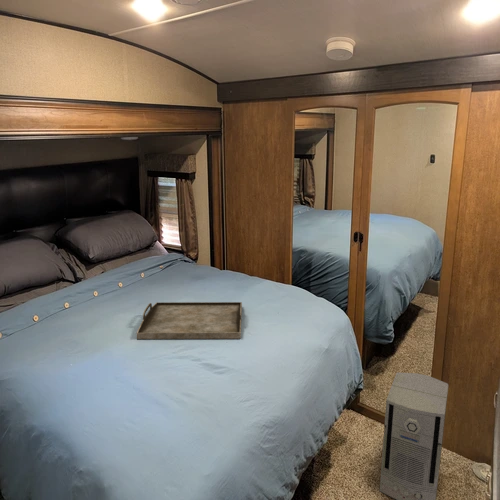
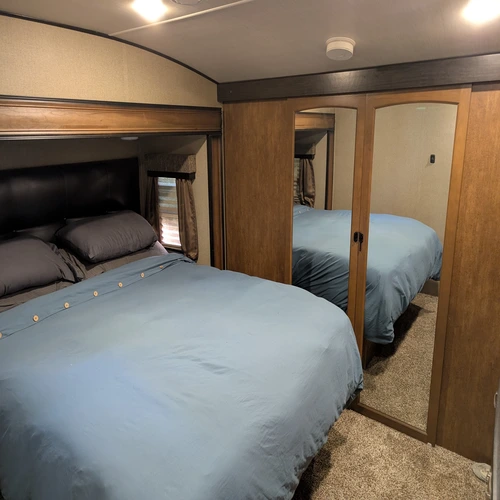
- serving tray [135,301,243,340]
- air purifier [379,372,450,500]
